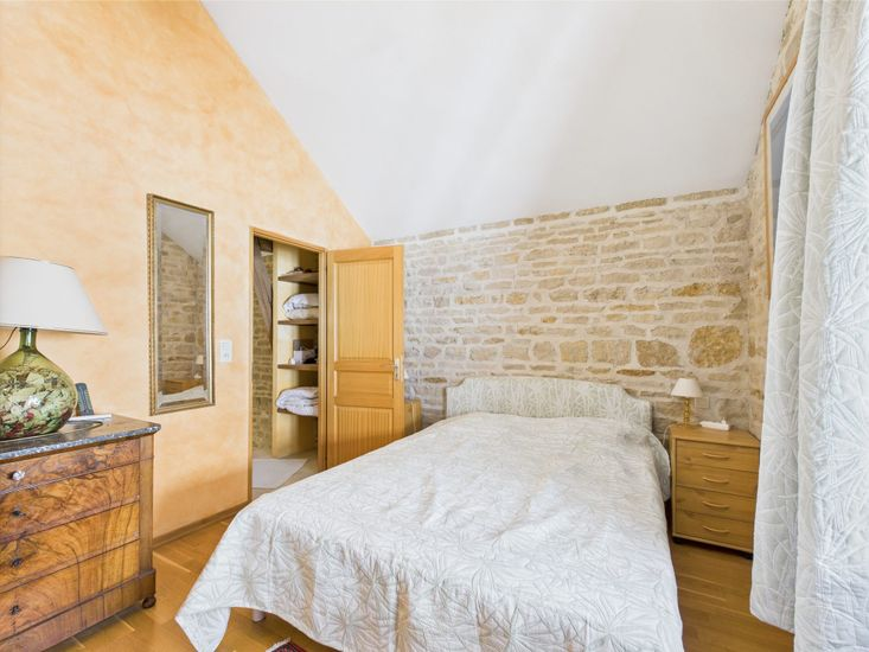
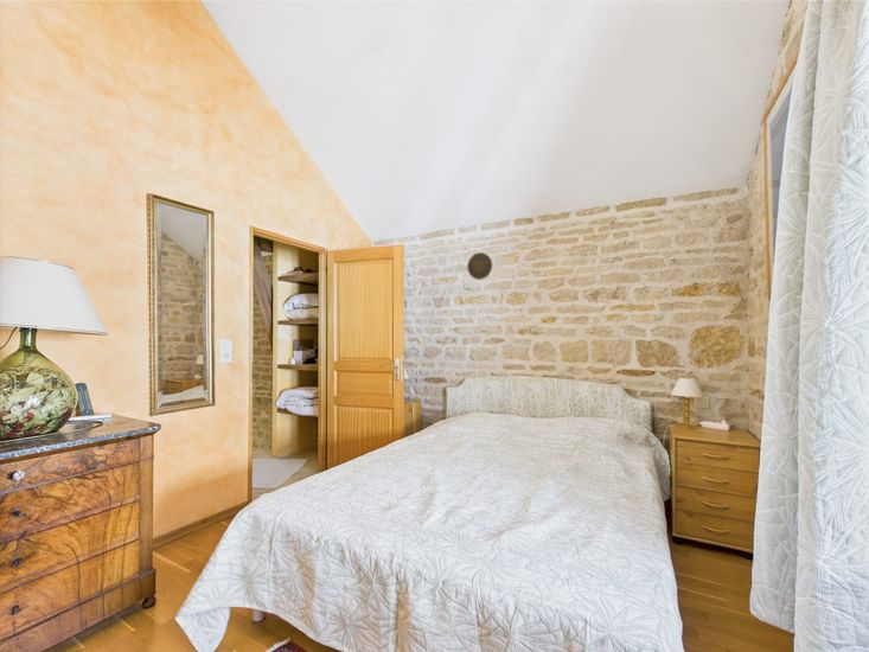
+ decorative plate [466,251,493,281]
